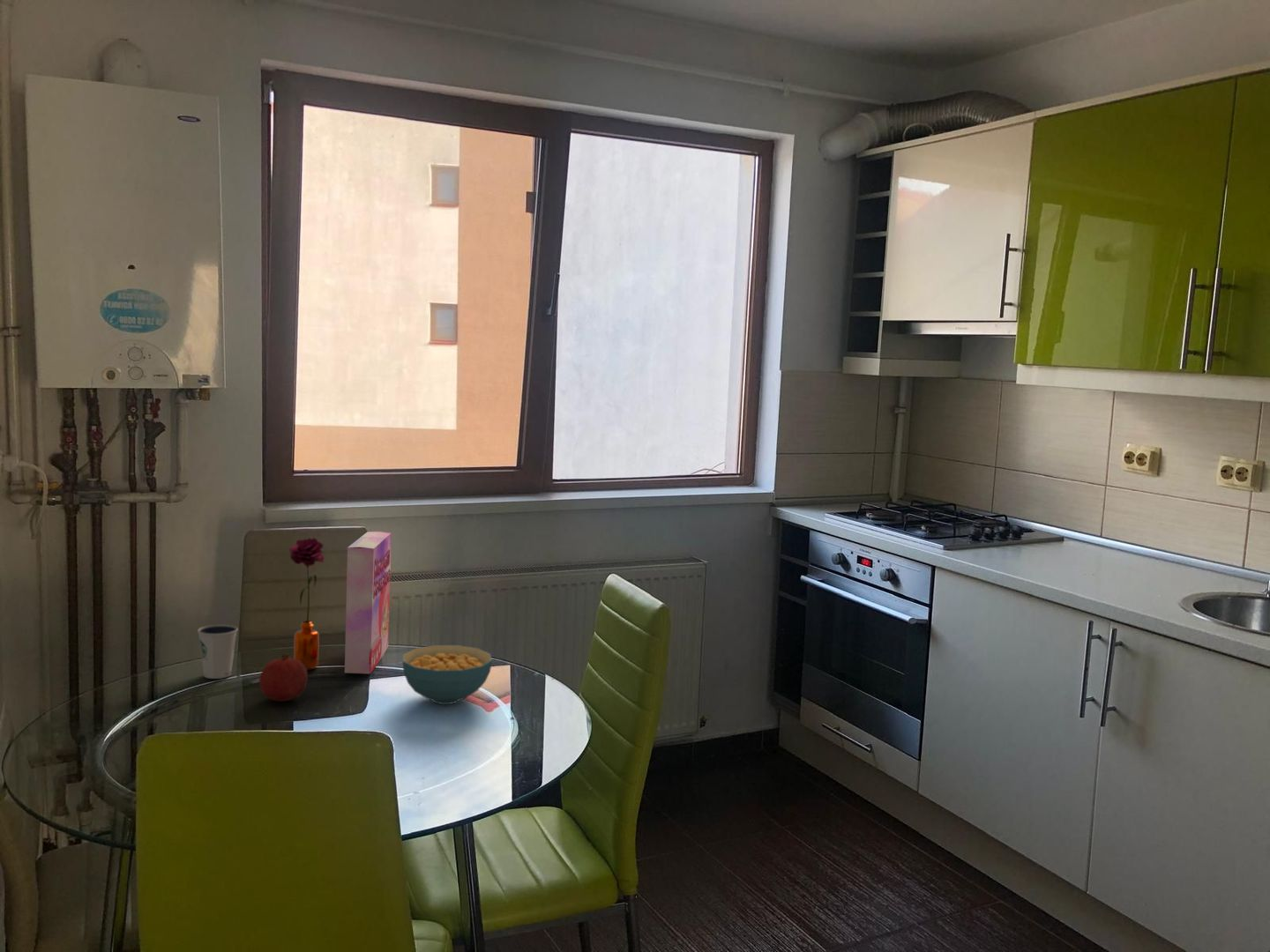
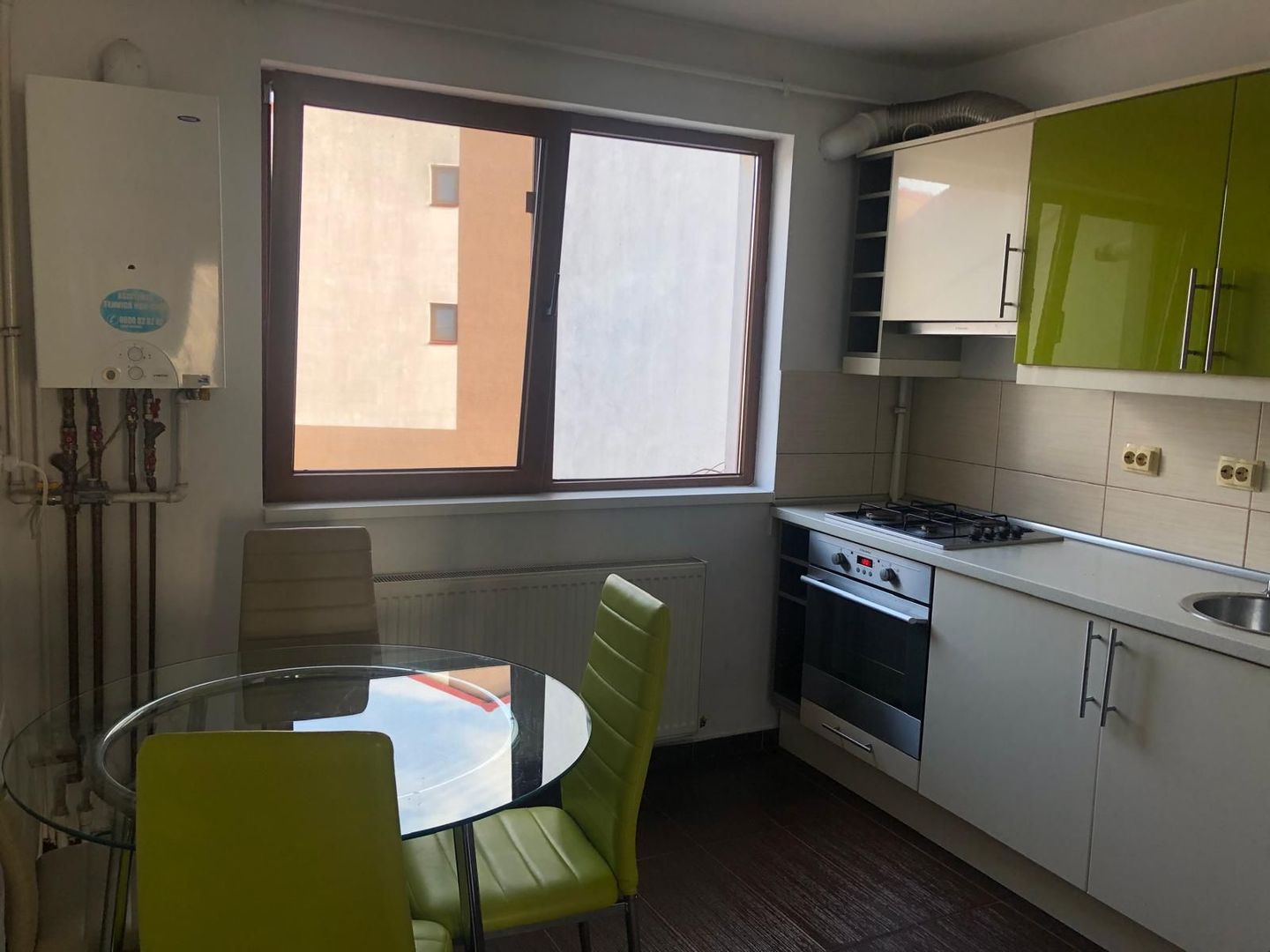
- dixie cup [197,623,239,680]
- fruit [258,653,309,703]
- flower [288,537,325,671]
- cereal bowl [401,644,493,705]
- cereal box [344,531,392,674]
